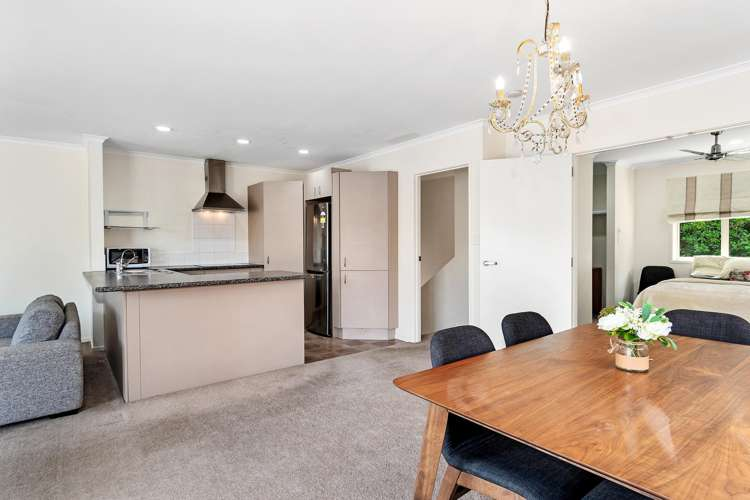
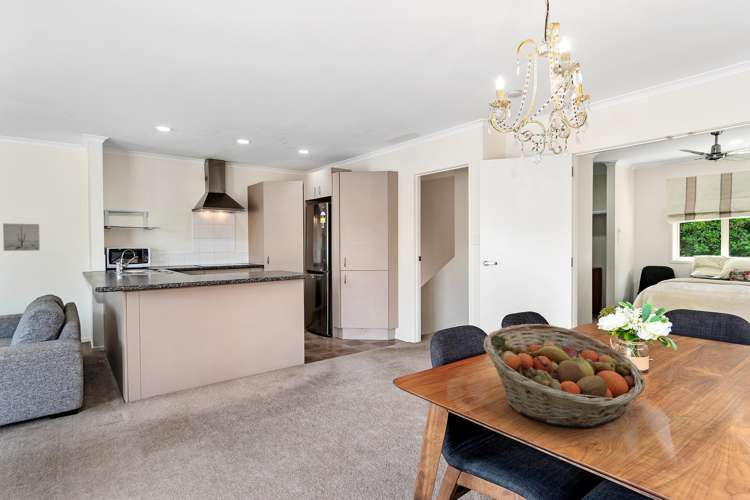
+ fruit basket [482,323,646,429]
+ wall art [2,222,41,252]
